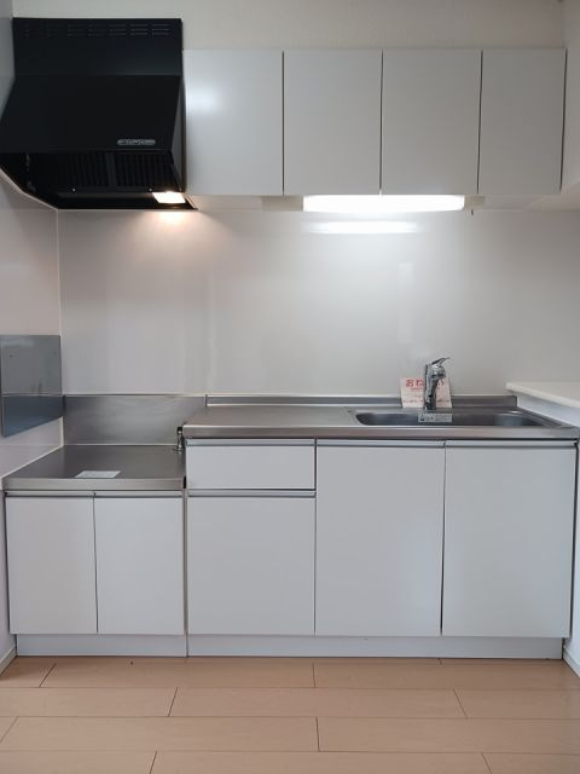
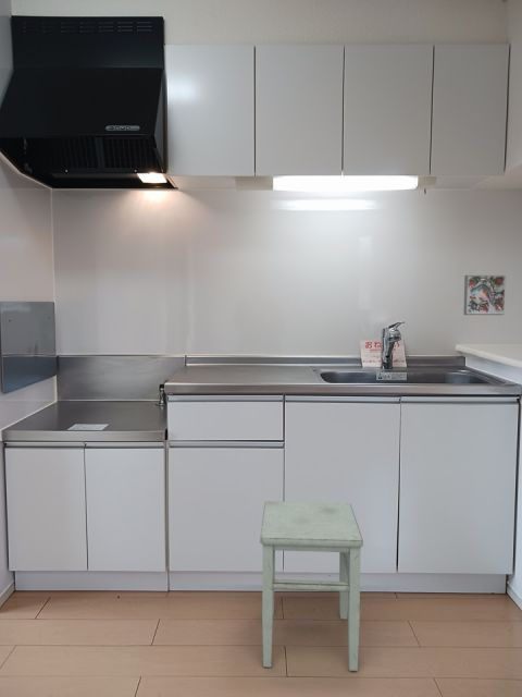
+ stool [259,500,364,672]
+ decorative tile [463,274,507,316]
